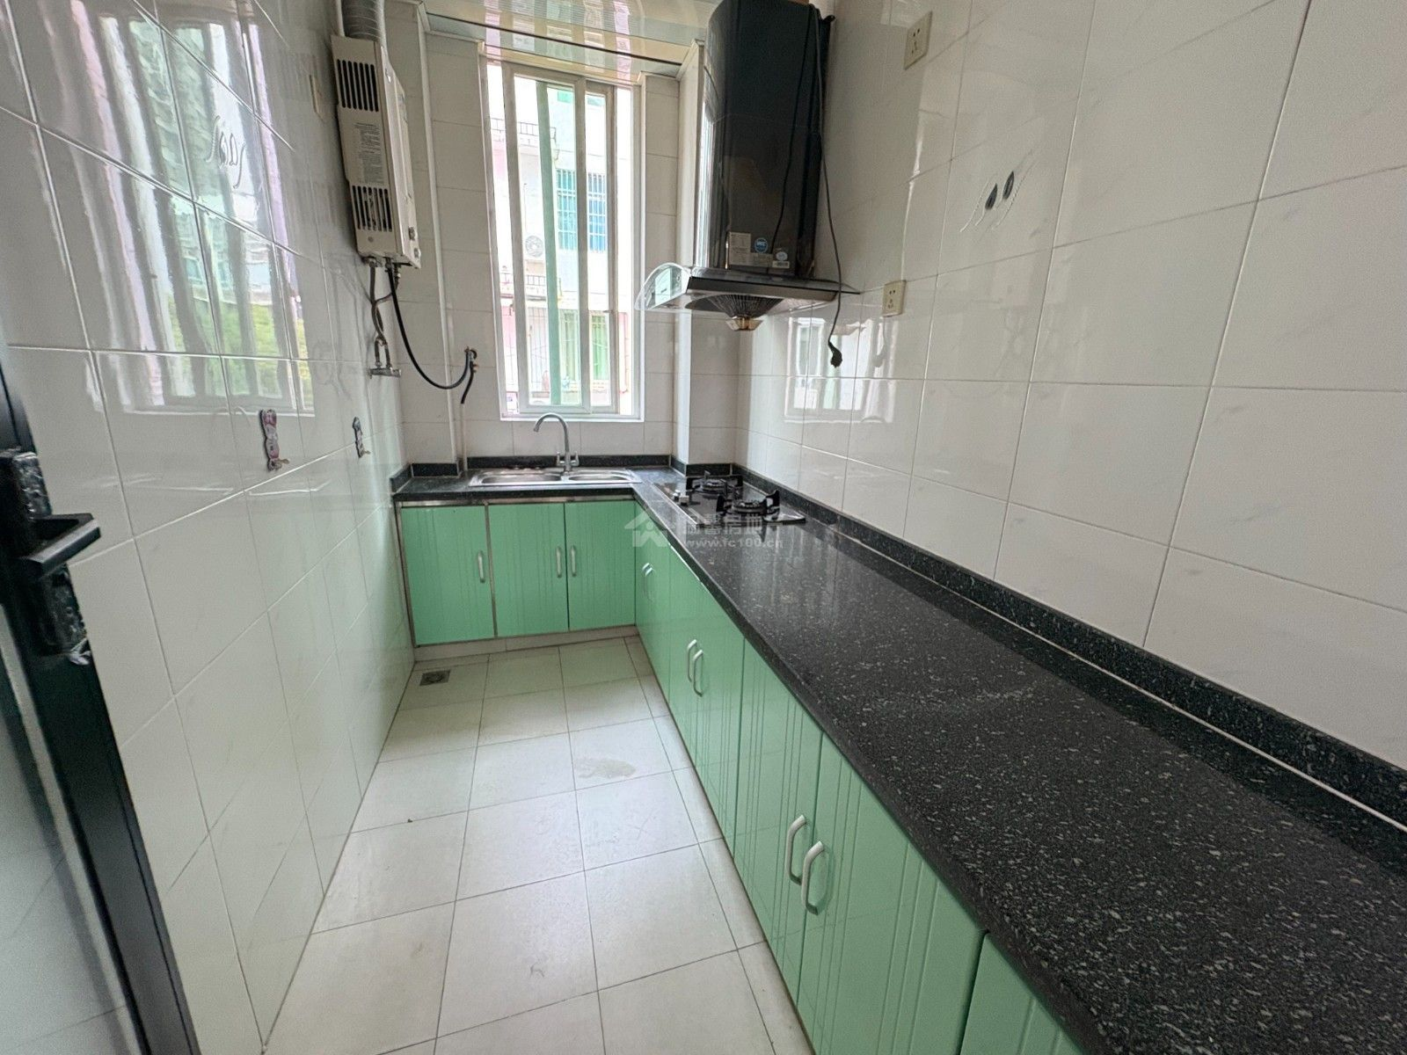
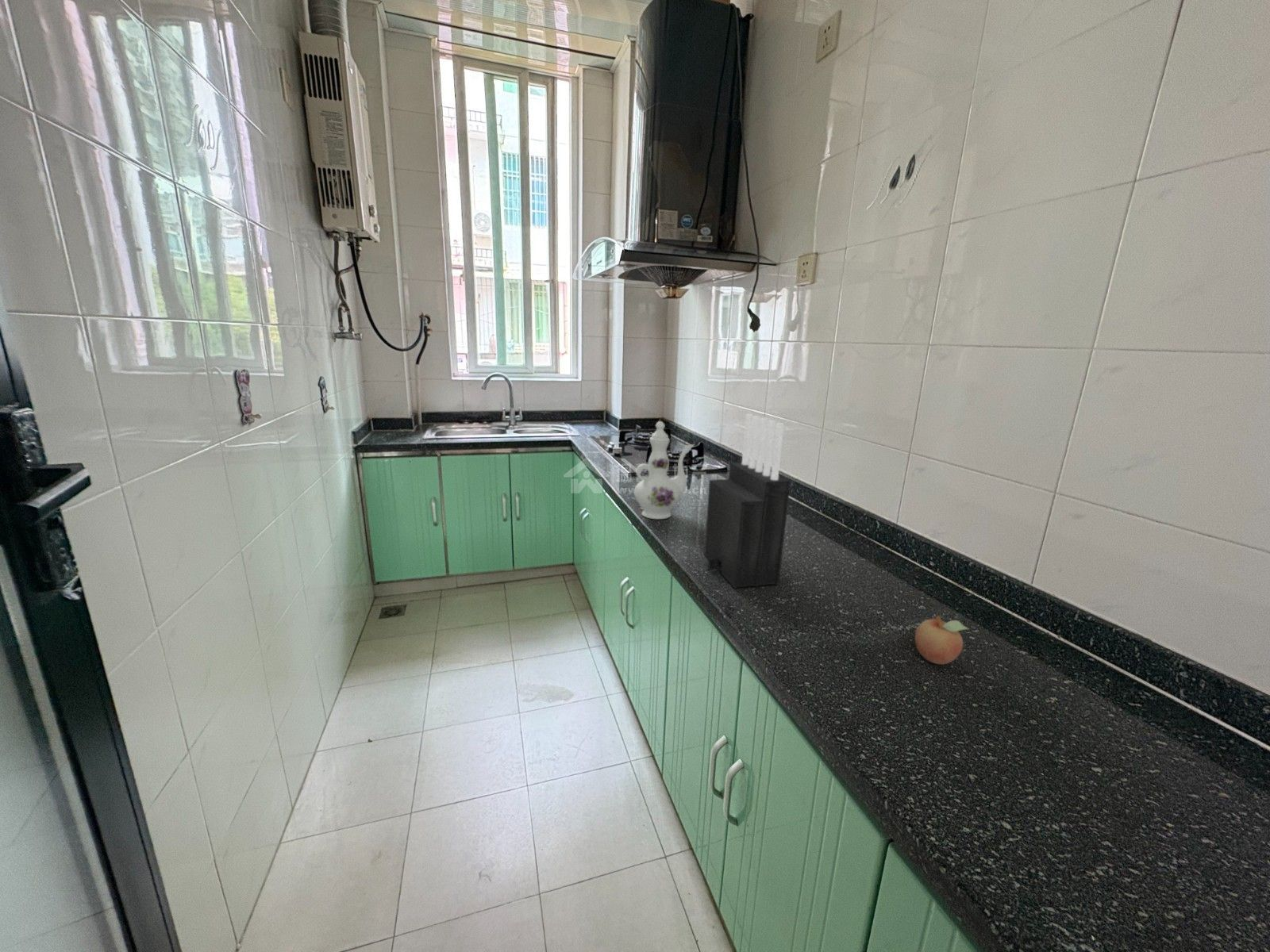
+ chinaware [633,420,695,520]
+ fruit [914,616,970,665]
+ knife block [703,413,791,589]
